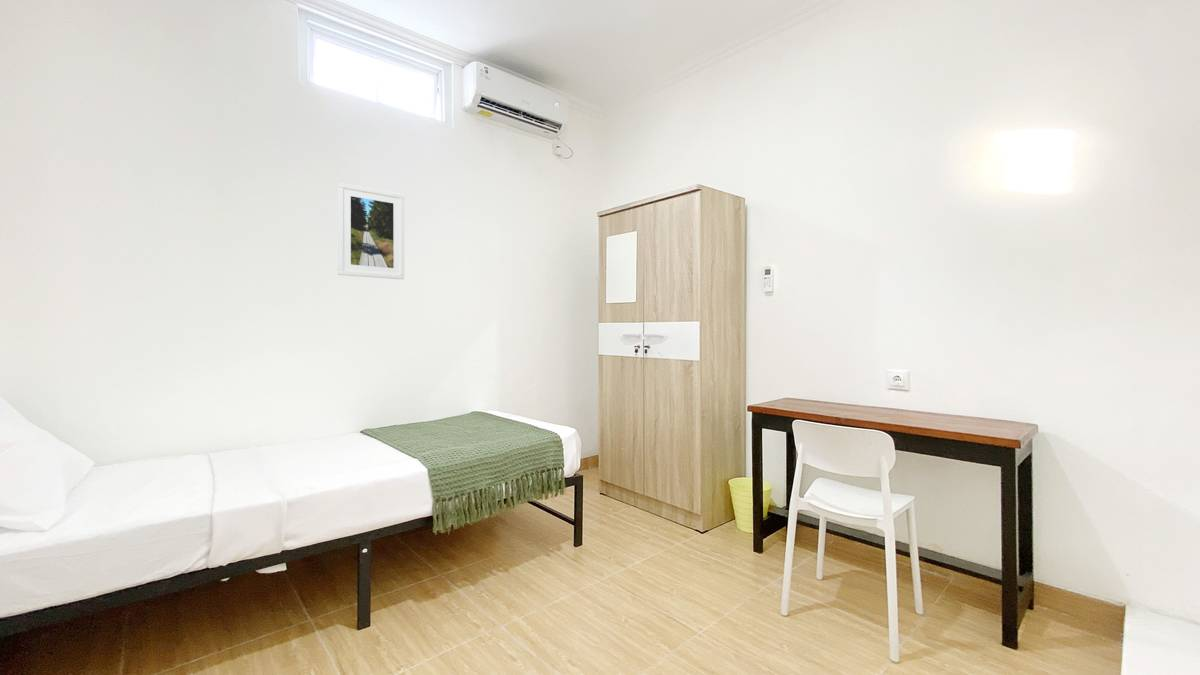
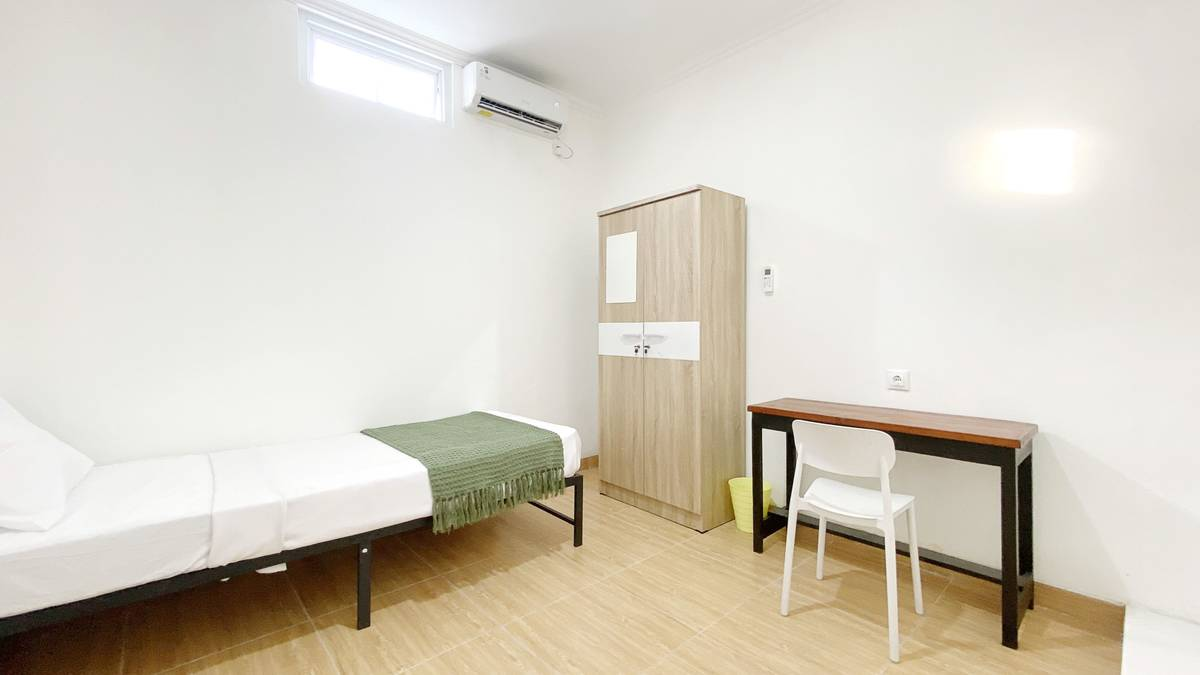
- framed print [337,182,405,280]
